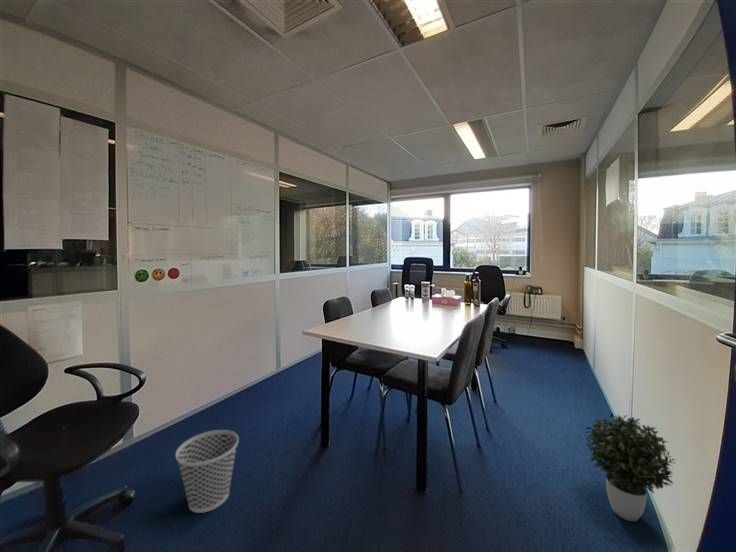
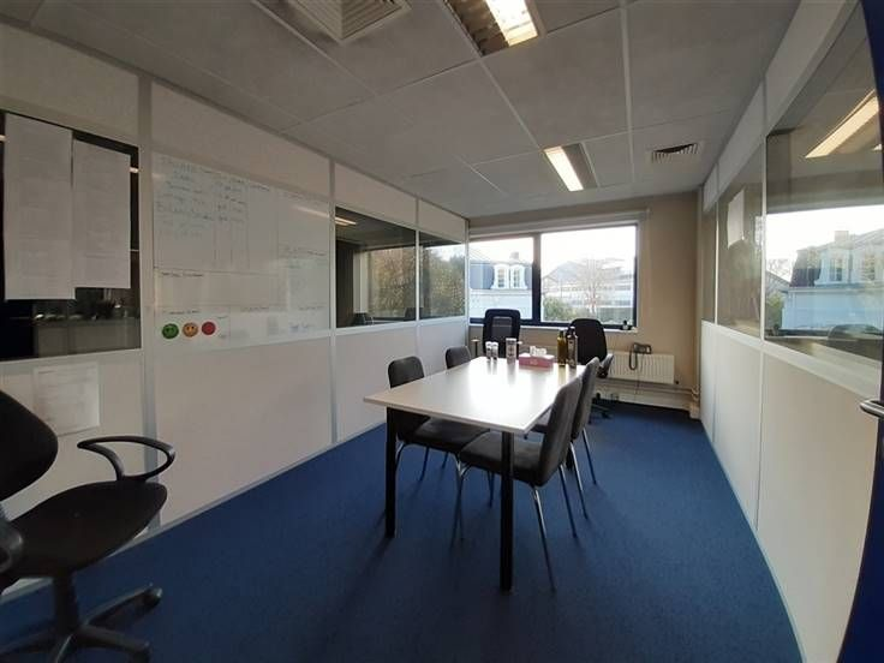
- potted plant [583,412,676,522]
- wastebasket [175,429,239,514]
